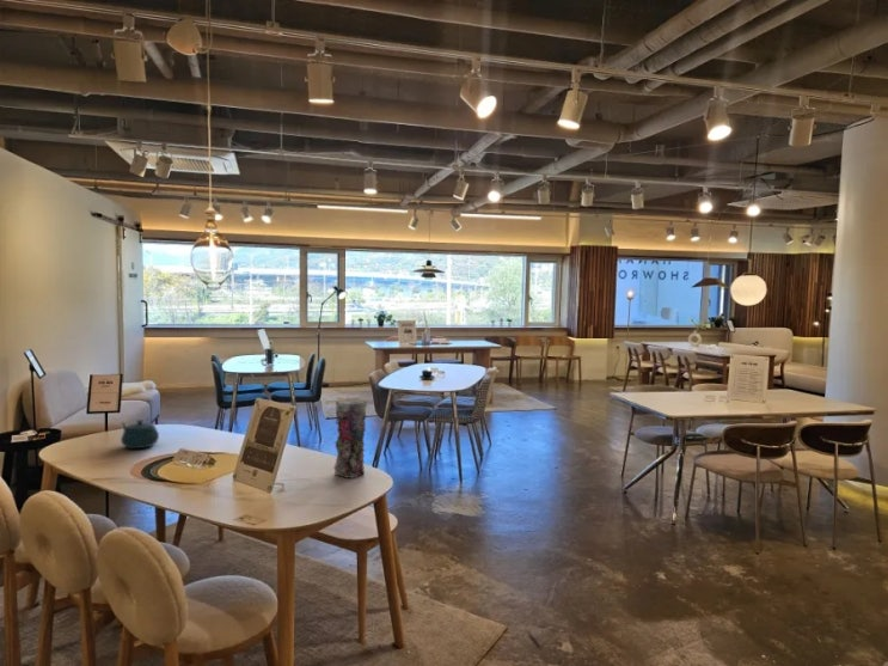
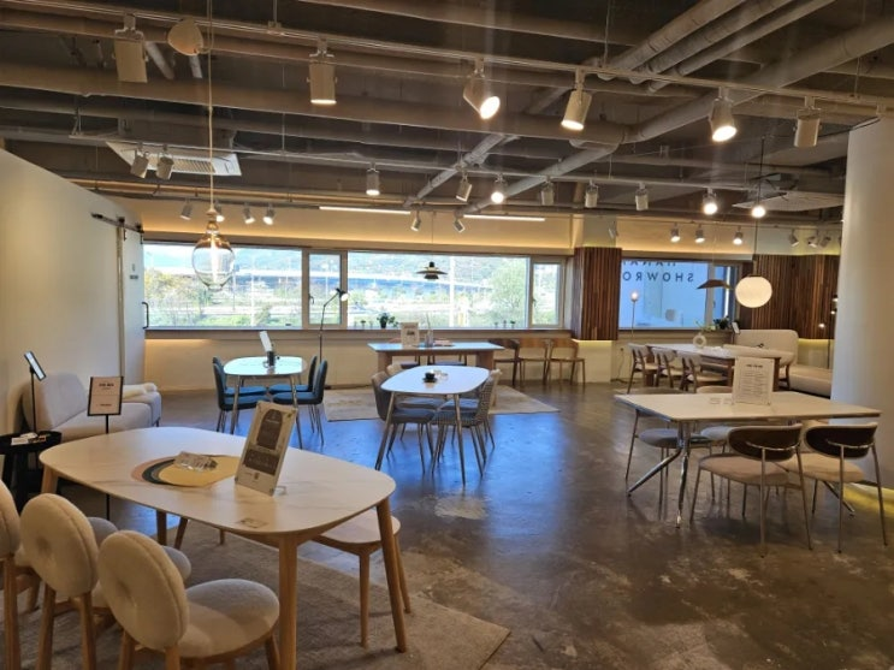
- teapot [120,418,160,450]
- vase [333,397,368,479]
